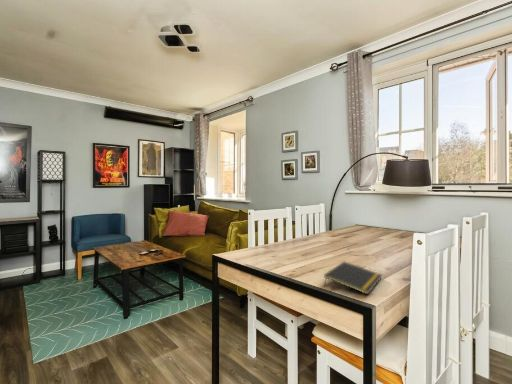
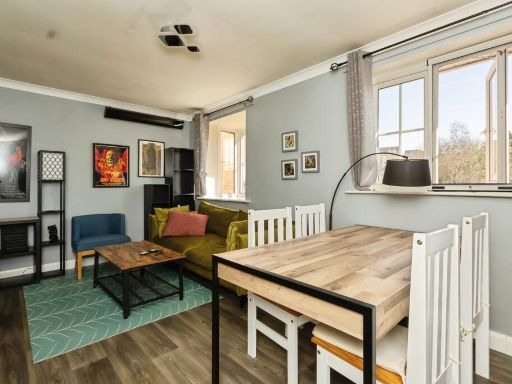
- notepad [323,261,383,295]
